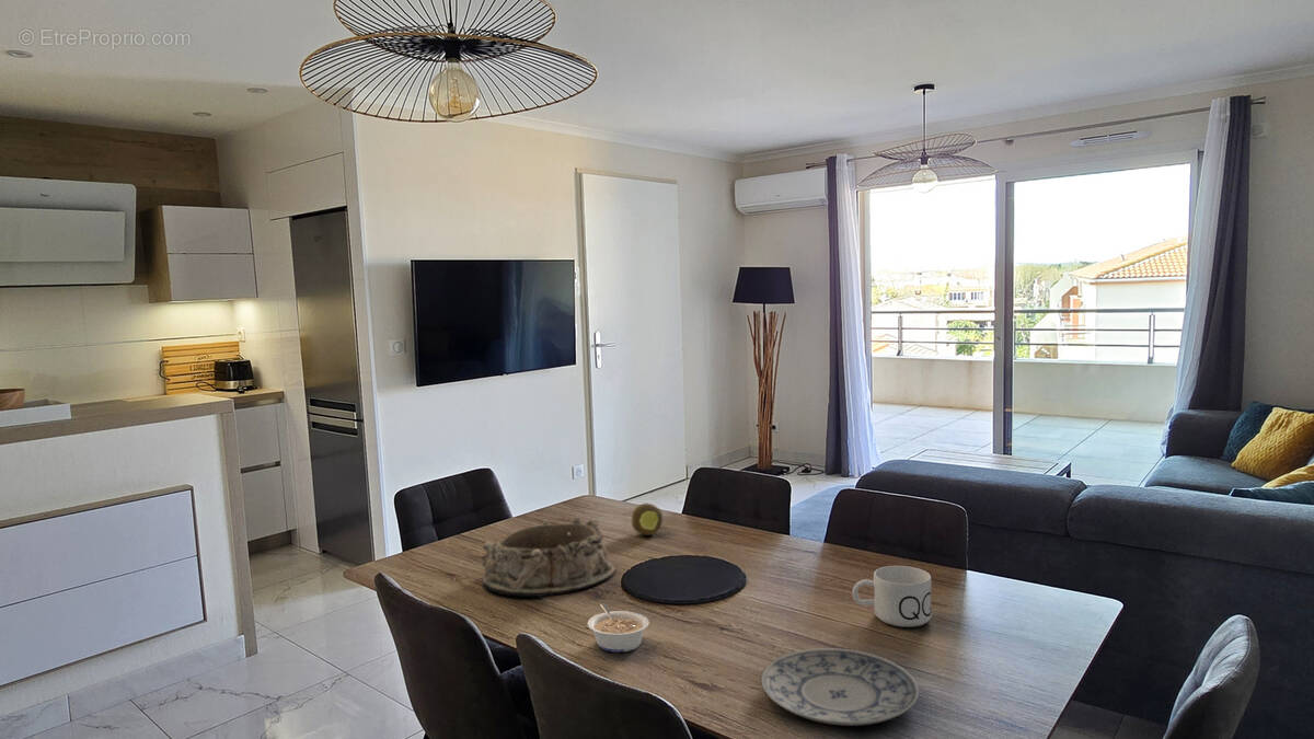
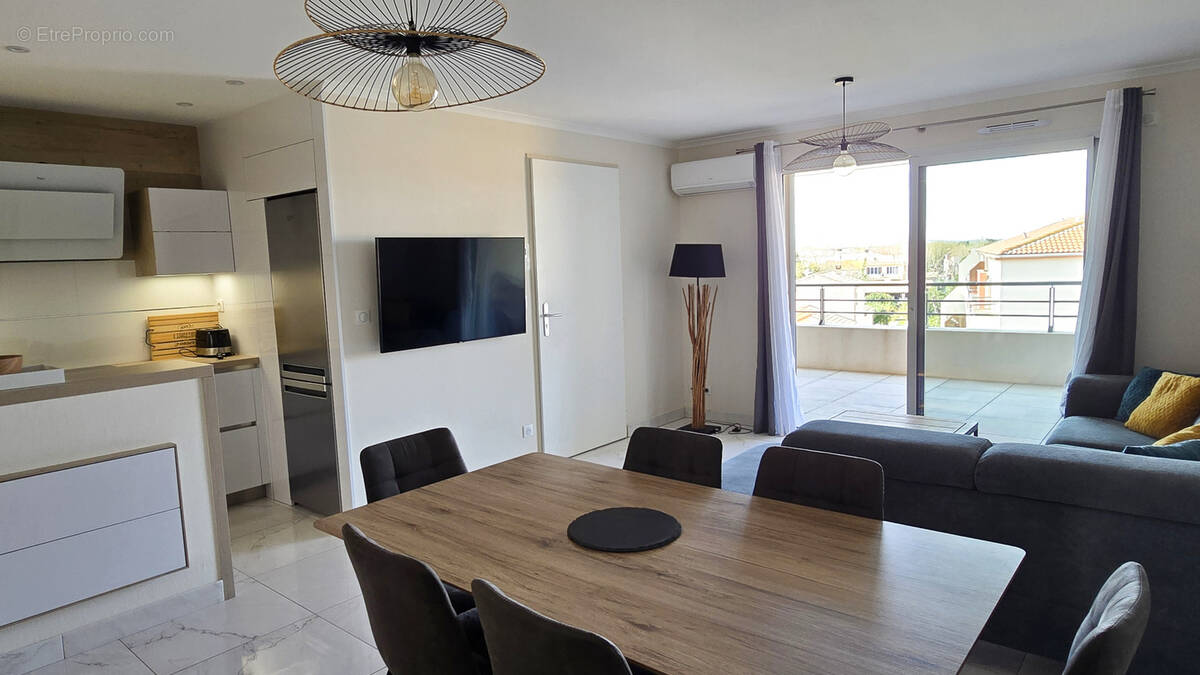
- plate [760,647,920,727]
- fruit [631,503,664,536]
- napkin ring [481,516,616,598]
- legume [586,602,650,654]
- mug [852,565,933,628]
